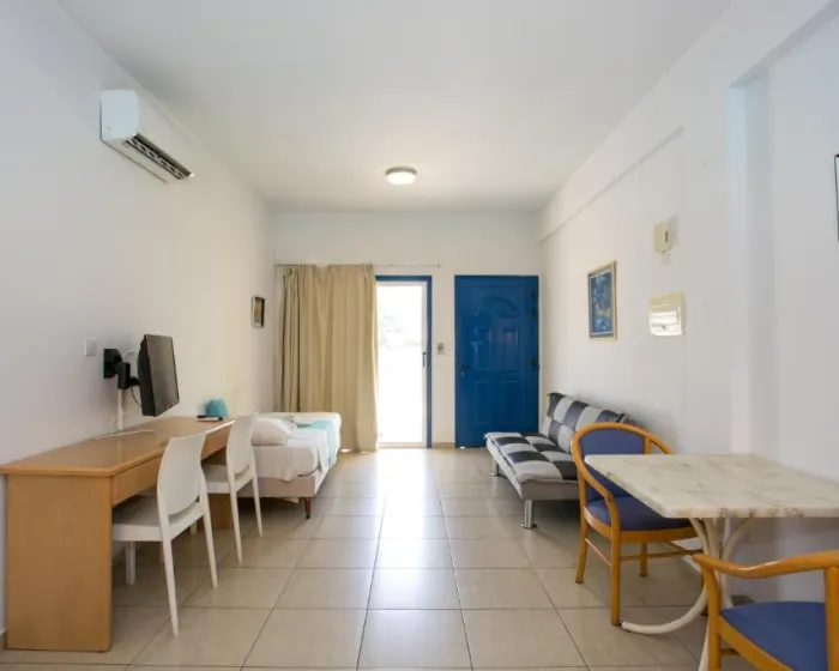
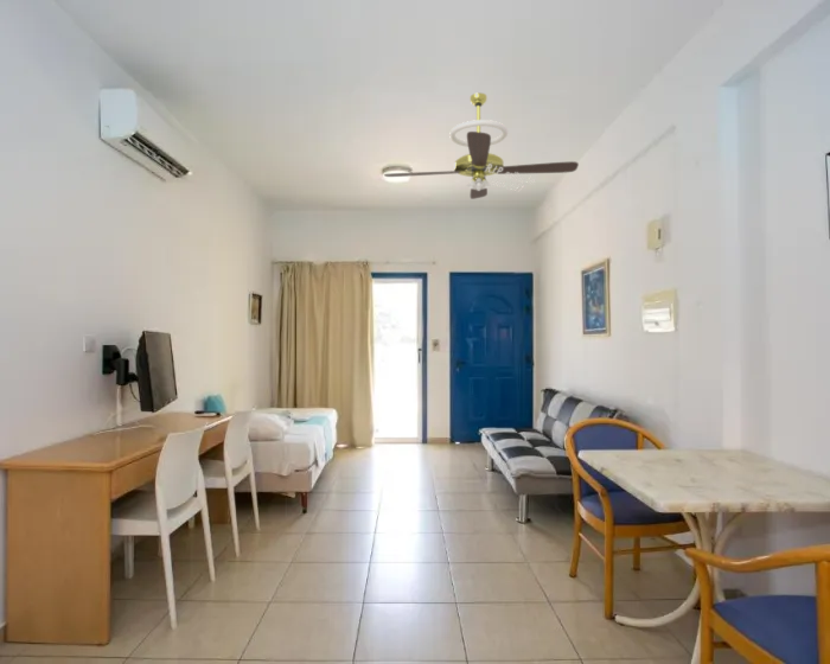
+ ceiling fan [383,91,580,200]
